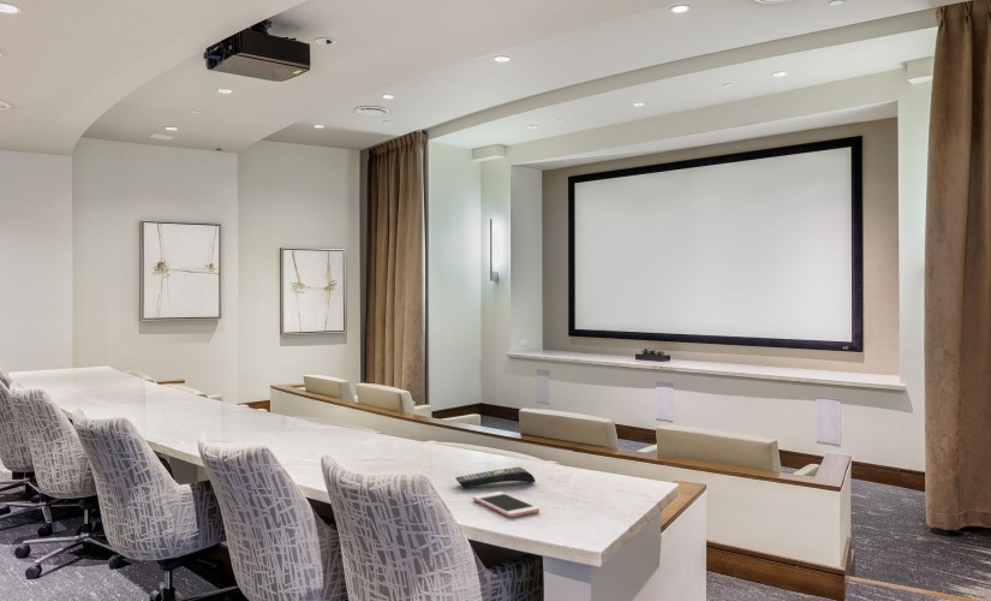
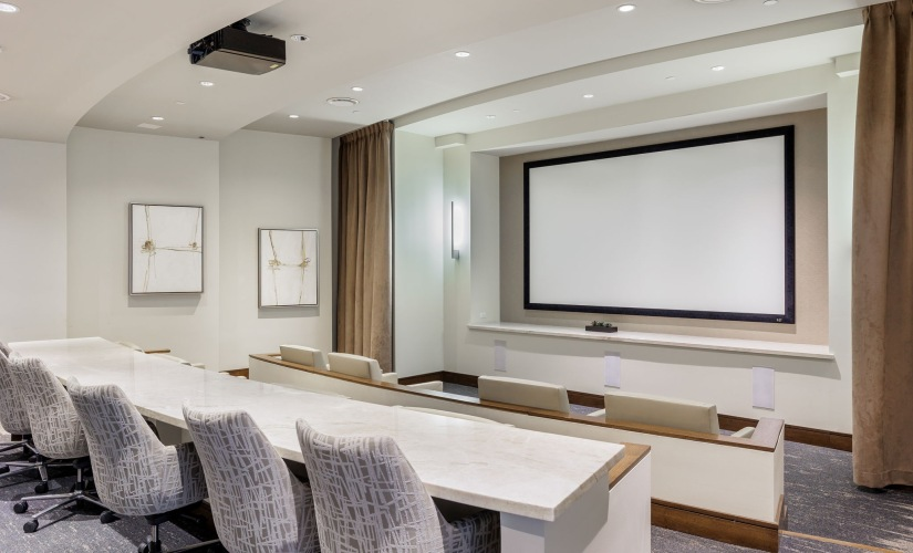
- remote control [454,466,536,489]
- cell phone [471,490,541,518]
